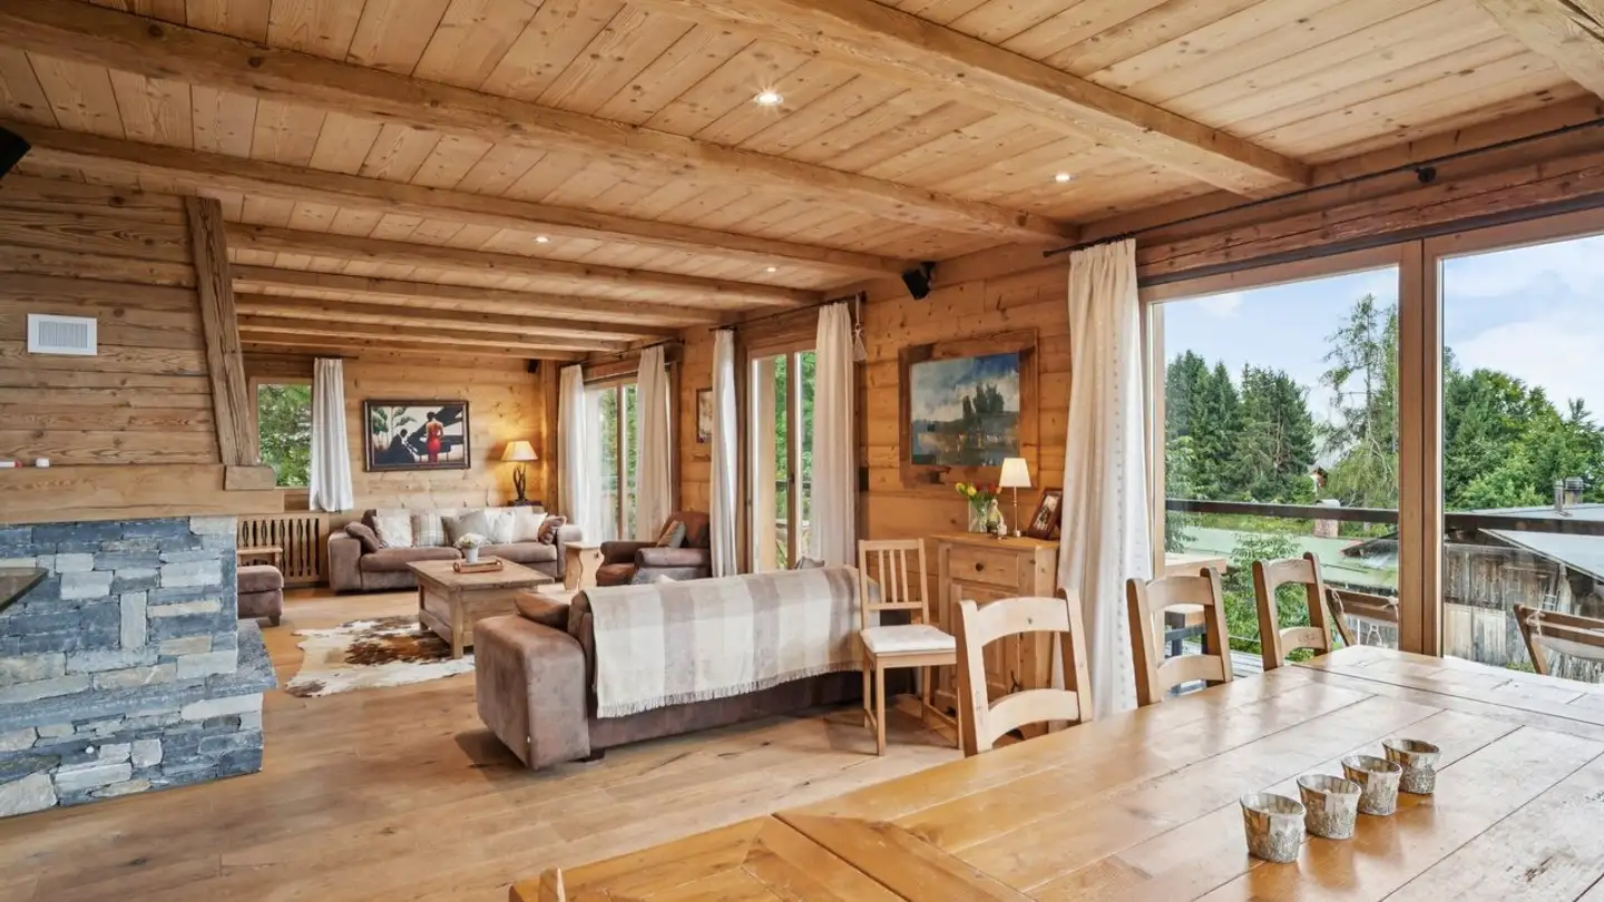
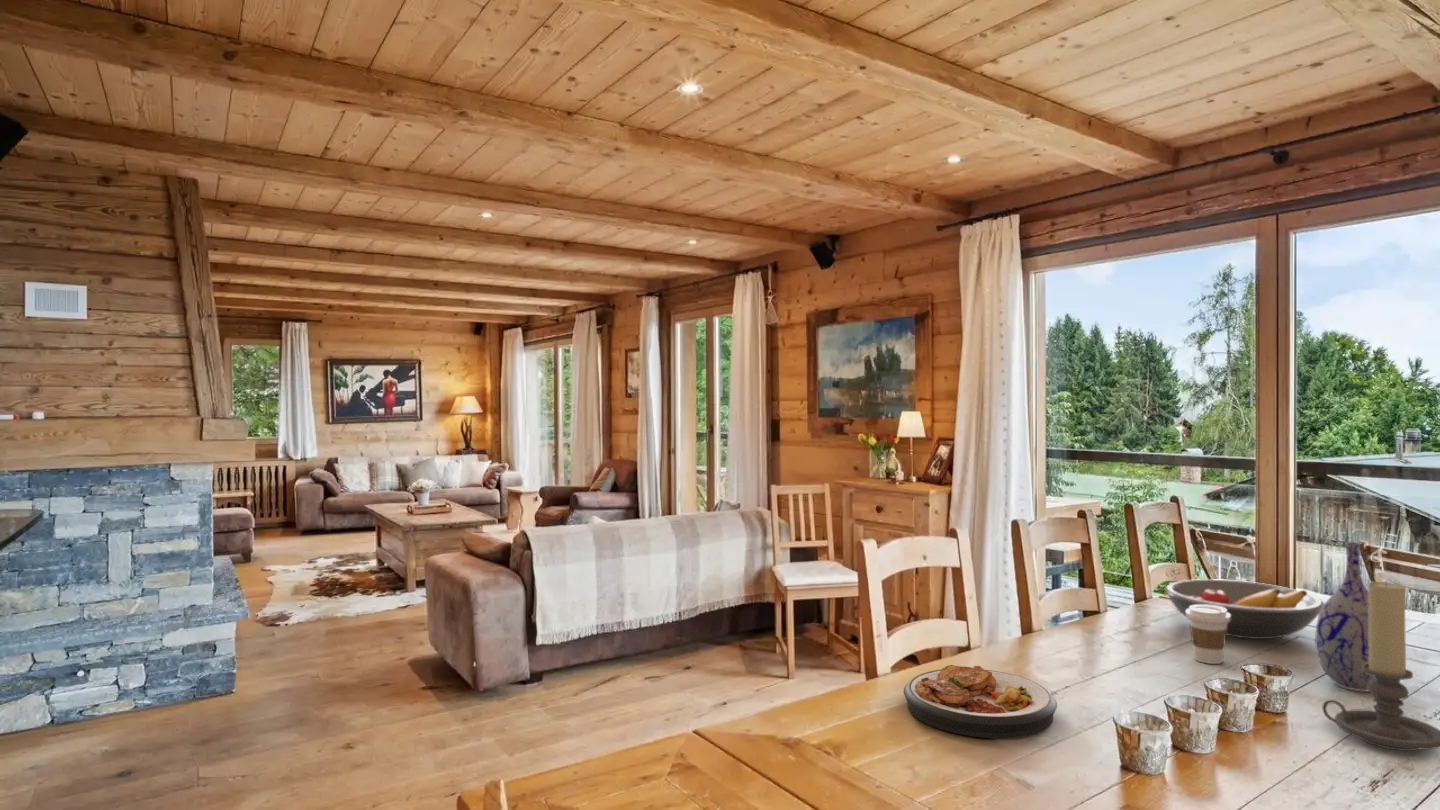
+ vase [1314,541,1376,692]
+ plate [903,664,1058,739]
+ fruit bowl [1164,578,1325,640]
+ candle holder [1321,580,1440,752]
+ coffee cup [1186,605,1230,665]
